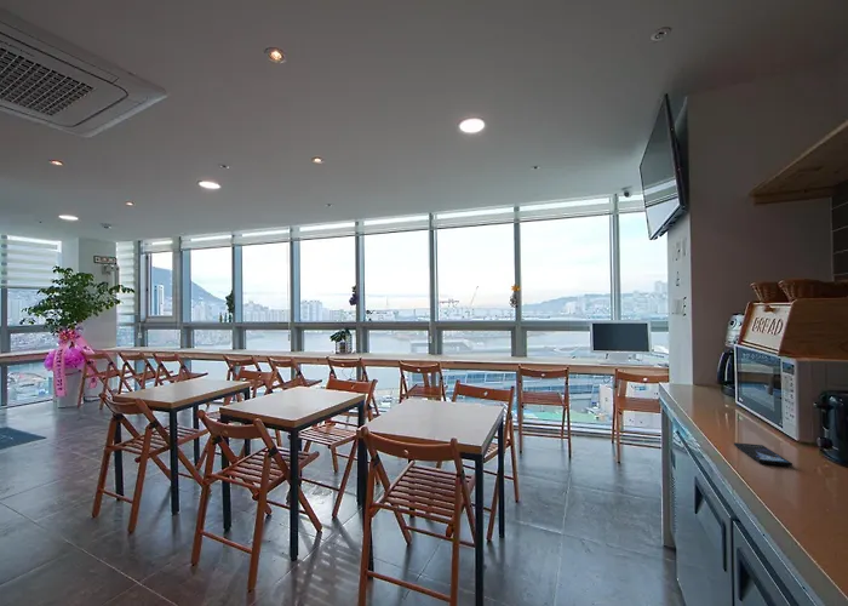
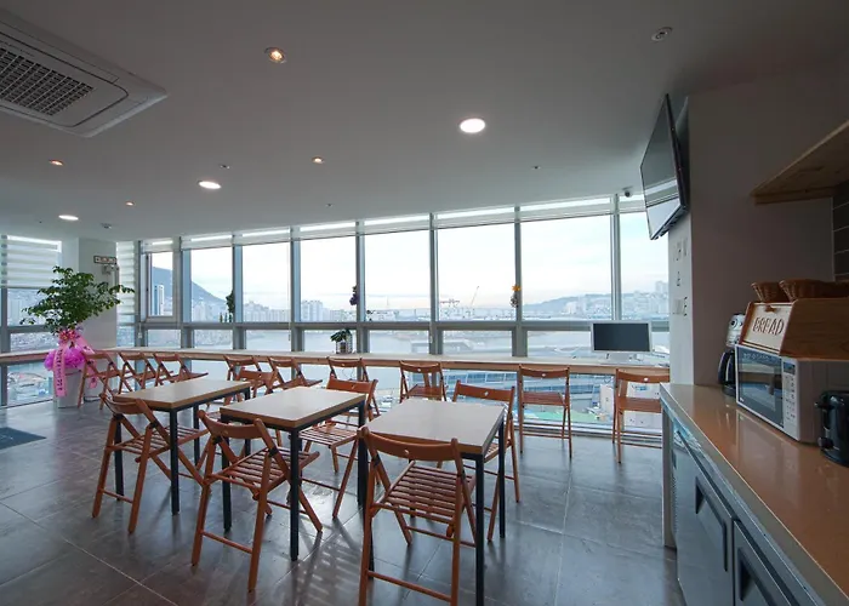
- smartphone [733,441,793,467]
